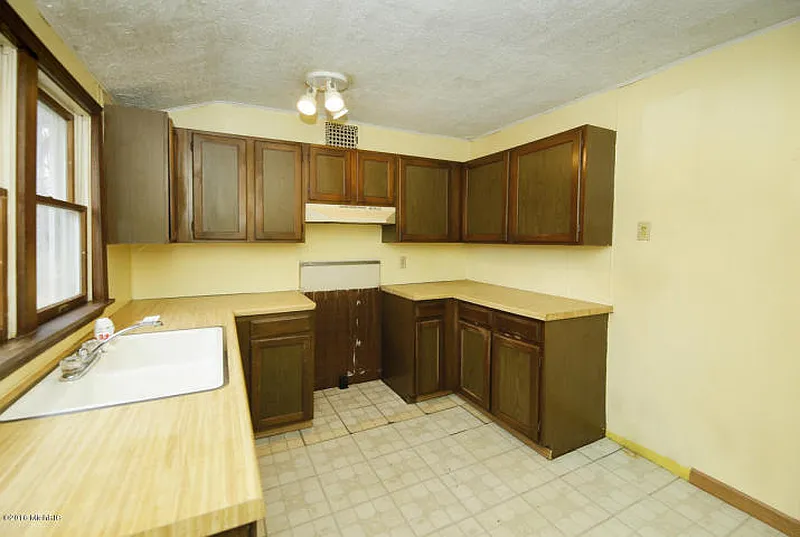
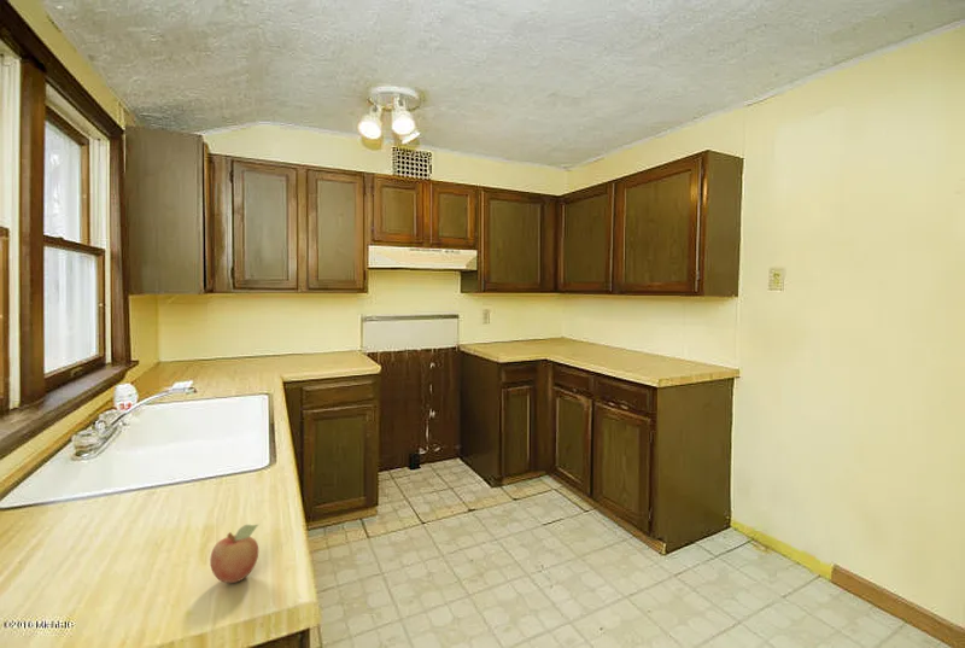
+ fruit [209,523,261,584]
